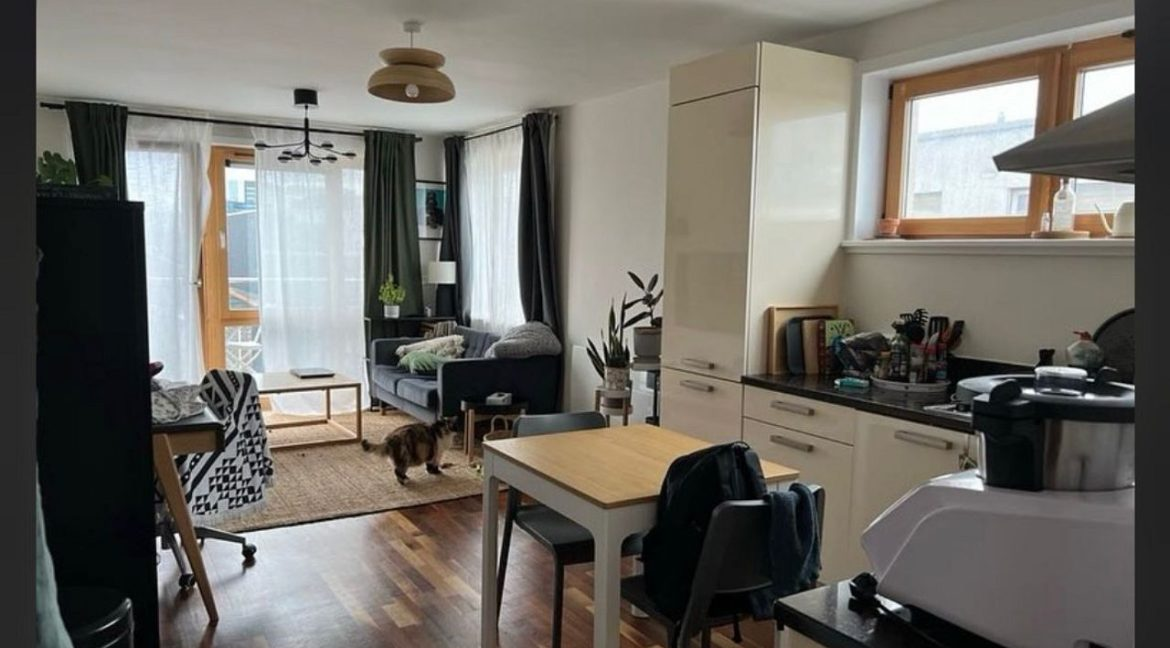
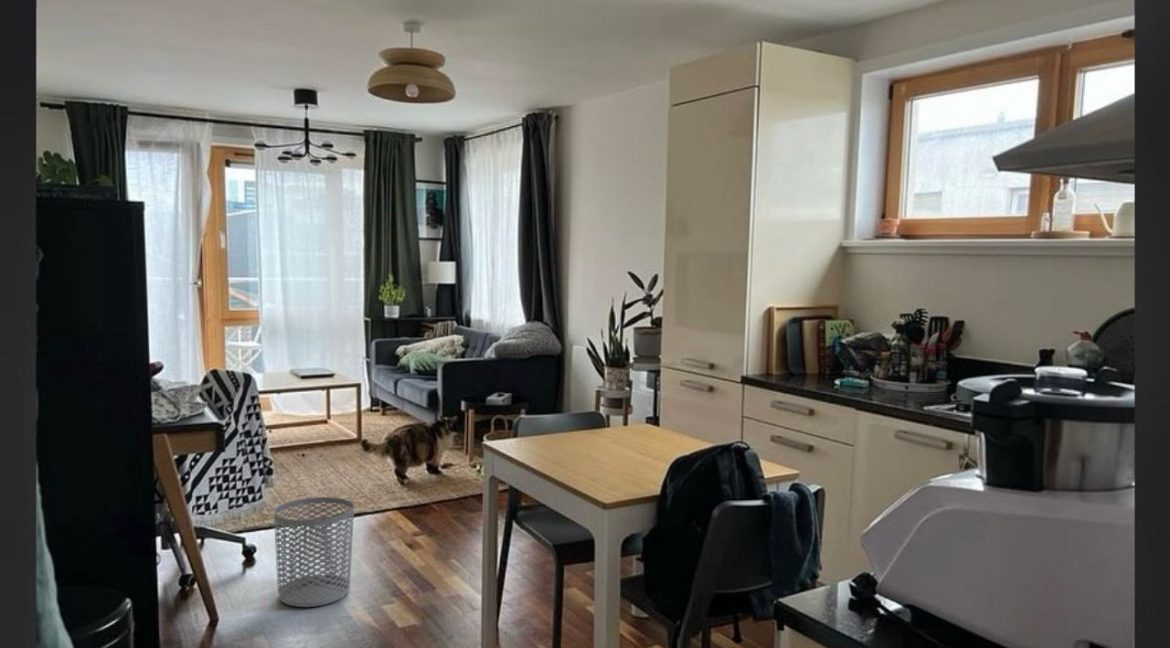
+ waste bin [273,496,355,608]
